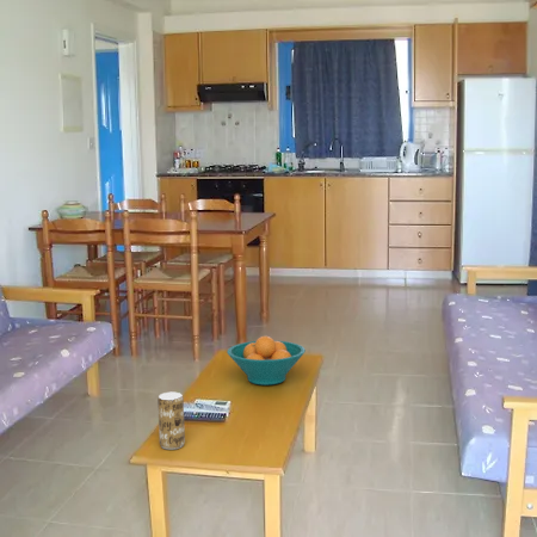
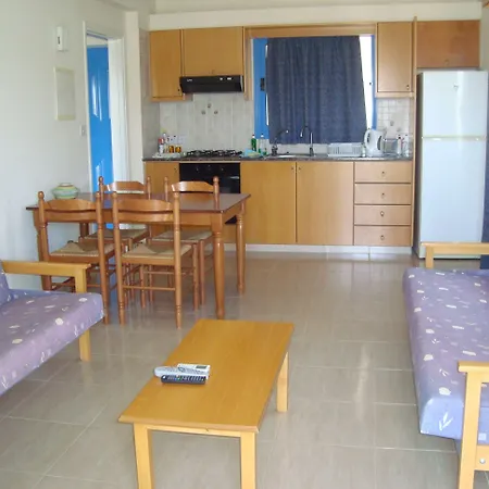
- beverage can [156,390,186,451]
- fruit bowl [226,335,307,387]
